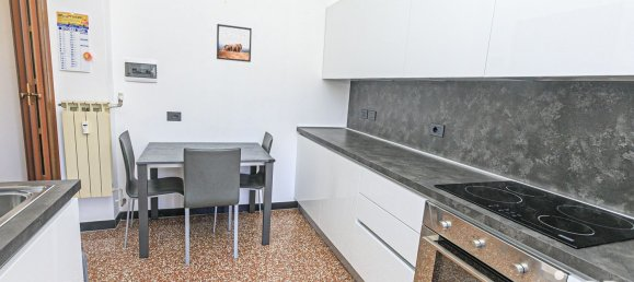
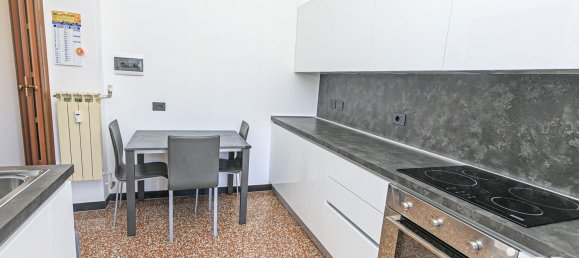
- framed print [216,23,253,63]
